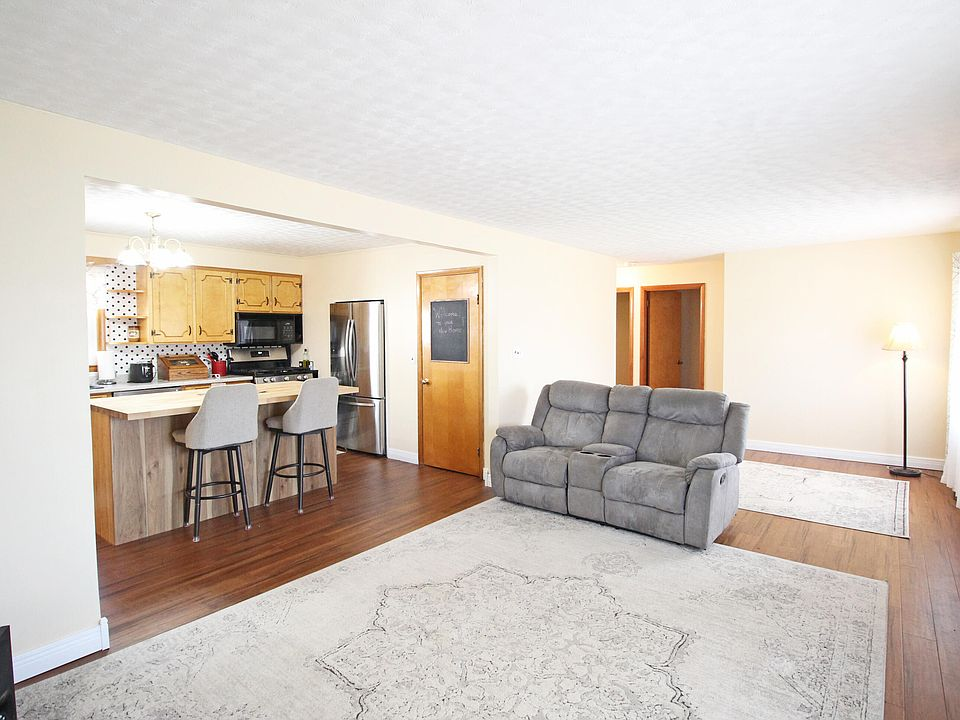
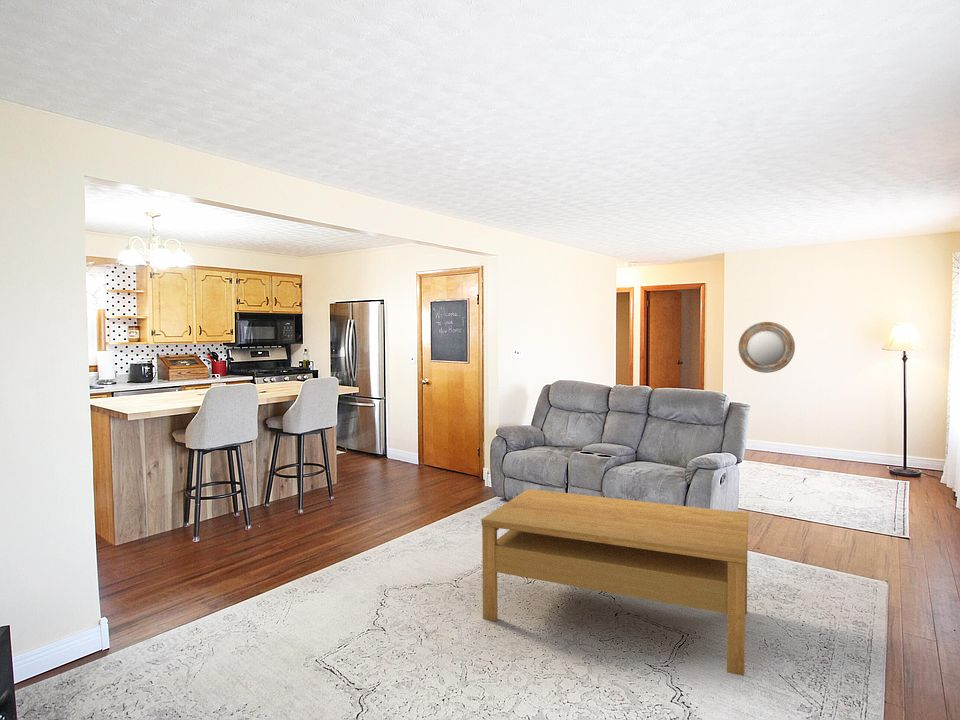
+ coffee table [480,488,749,677]
+ home mirror [737,321,796,374]
